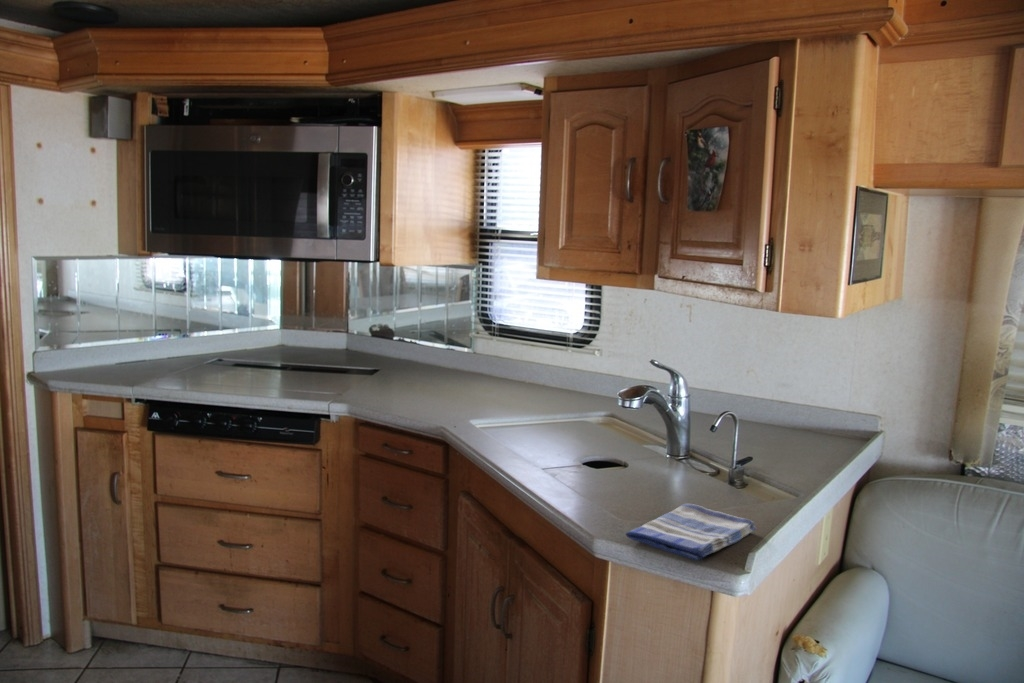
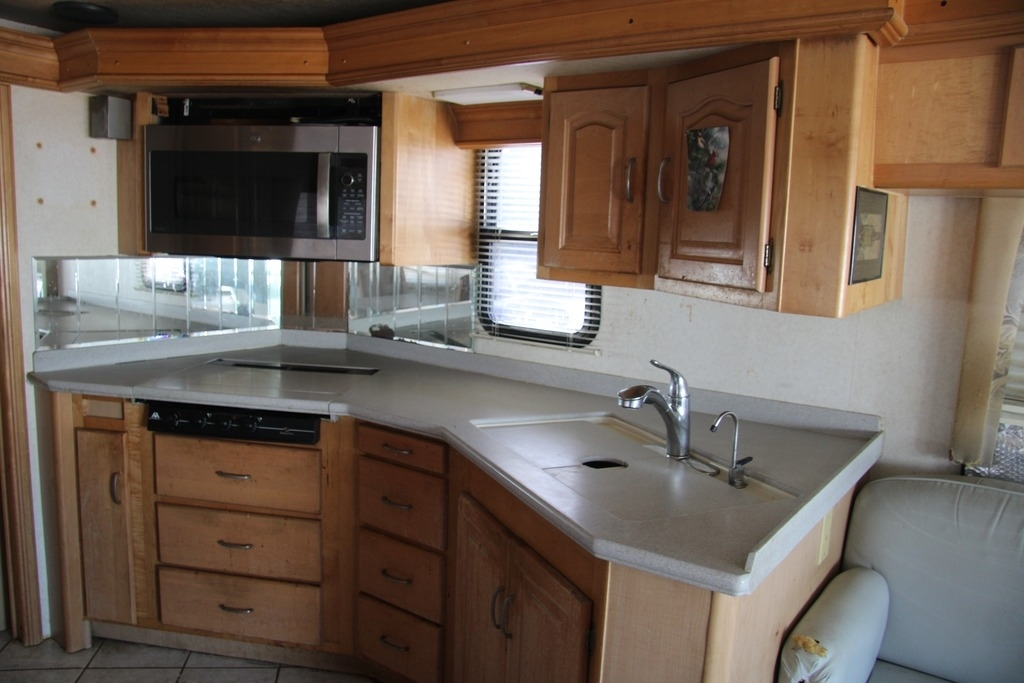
- dish towel [625,503,757,562]
